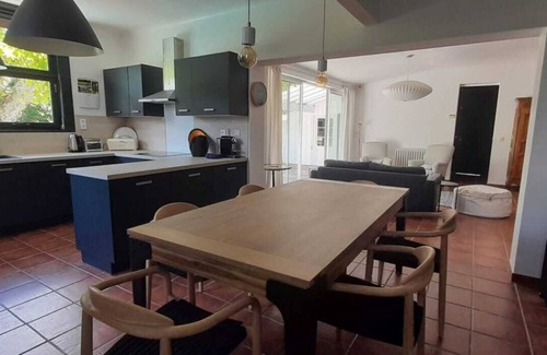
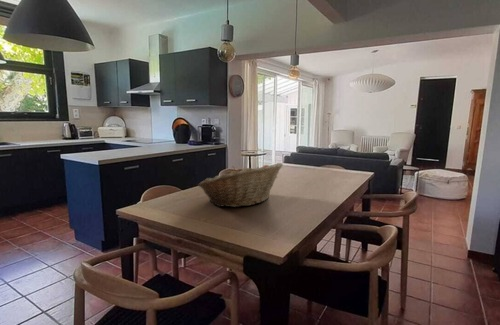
+ fruit basket [197,162,284,208]
